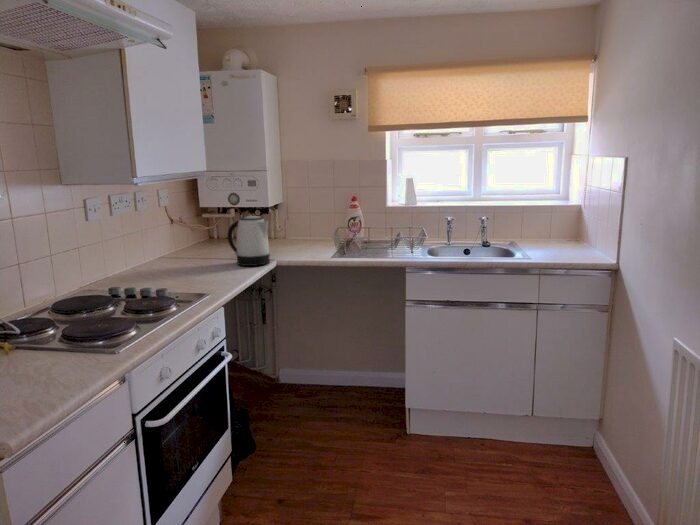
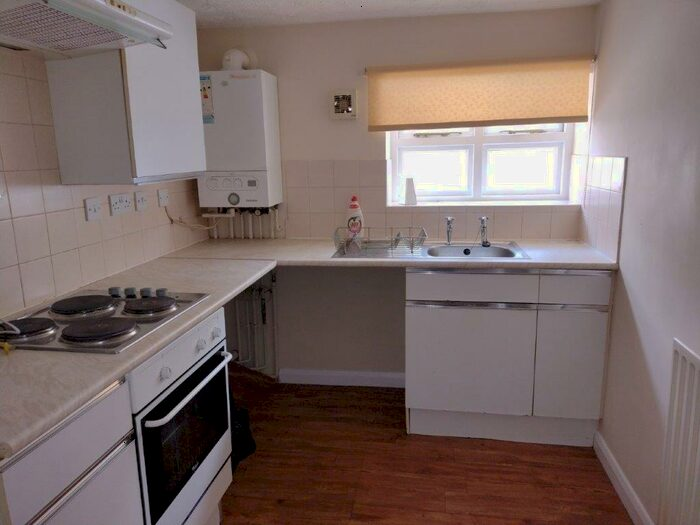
- kettle [227,215,271,267]
